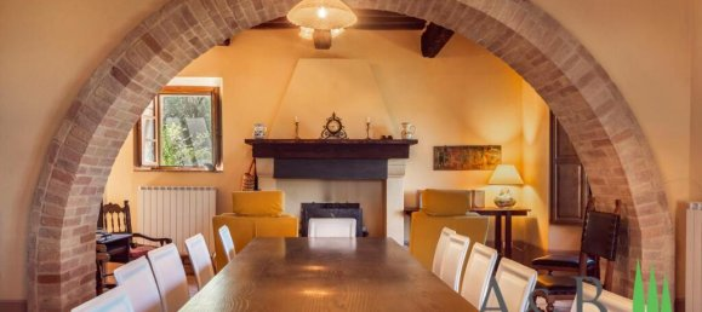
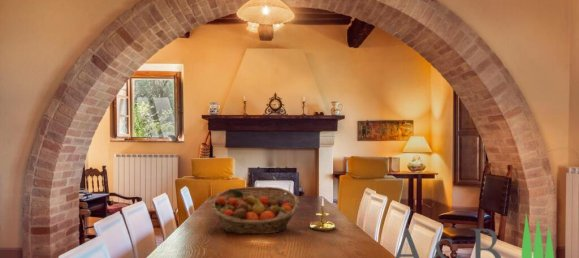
+ fruit basket [210,186,300,235]
+ candle holder [309,196,336,232]
